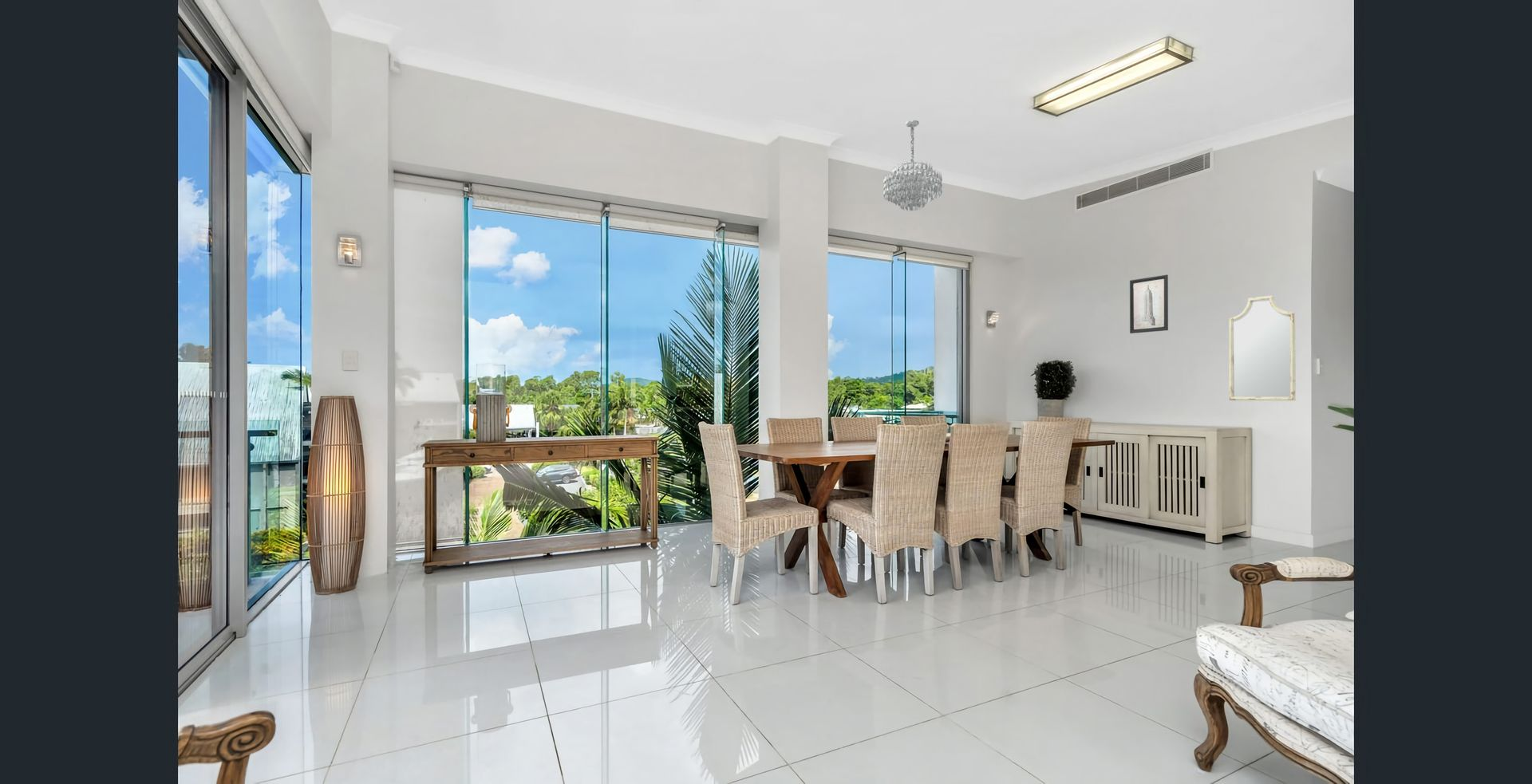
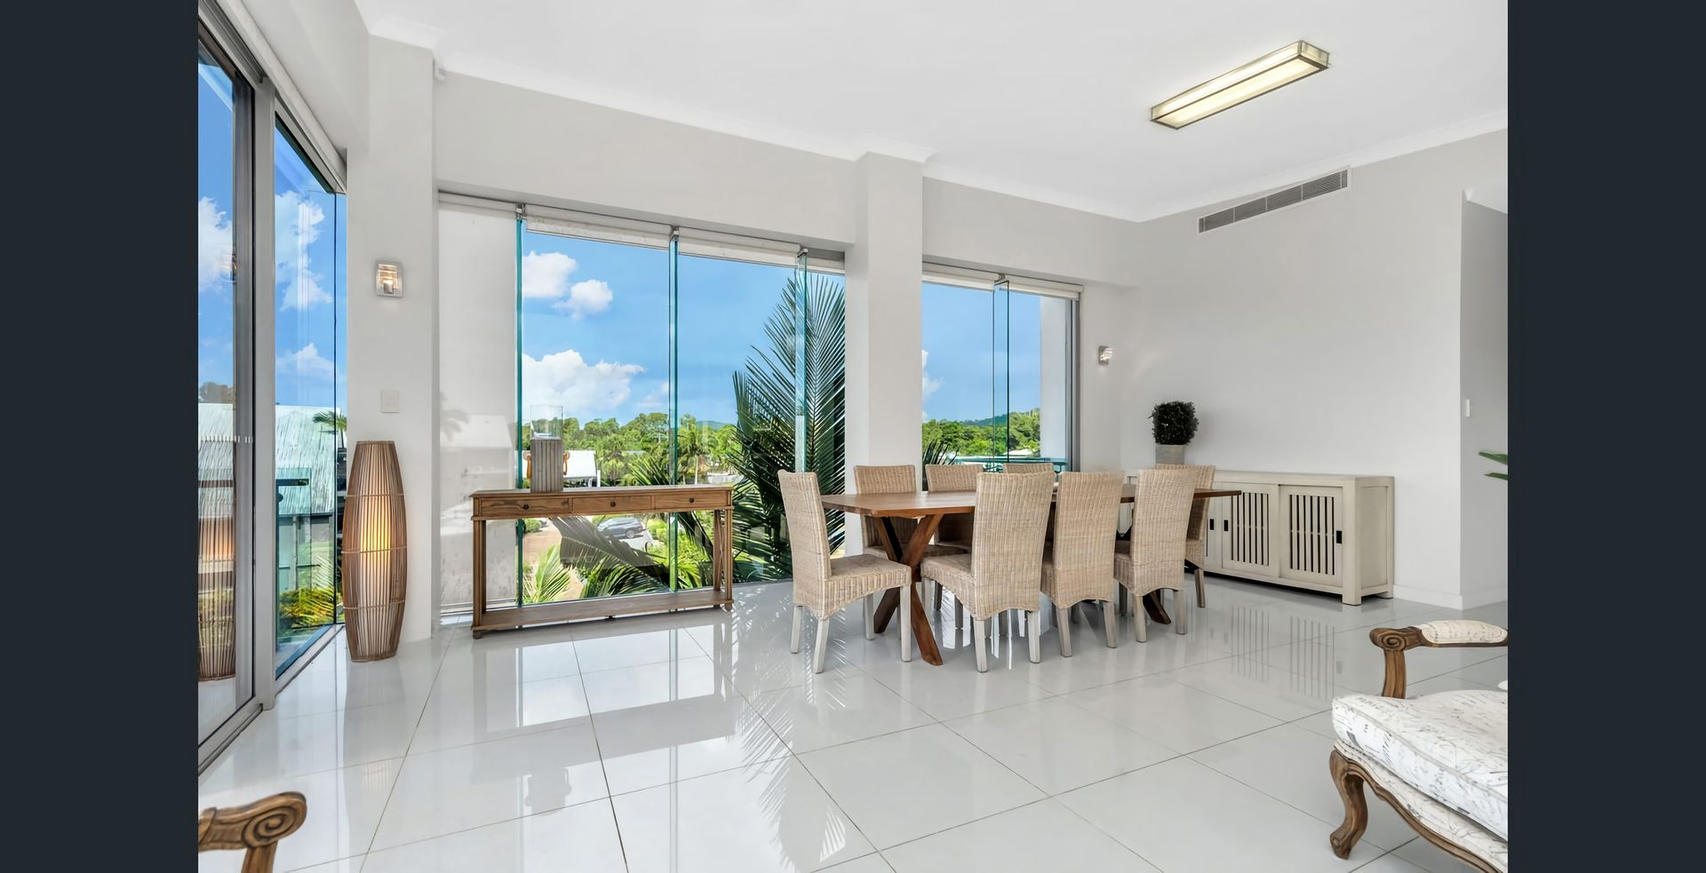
- wall art [1129,274,1169,334]
- home mirror [1228,295,1297,401]
- chandelier [882,120,943,211]
